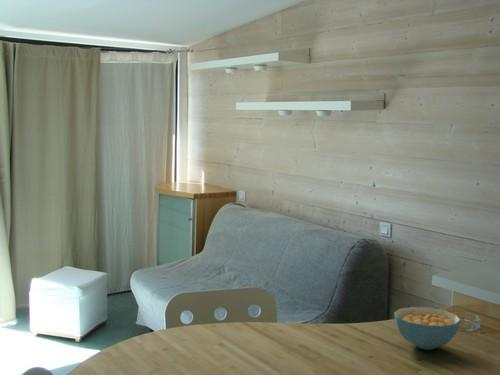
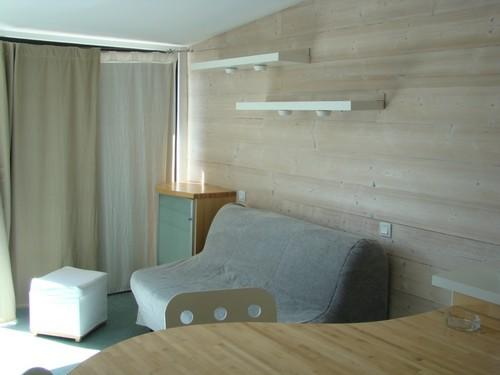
- cereal bowl [393,306,462,351]
